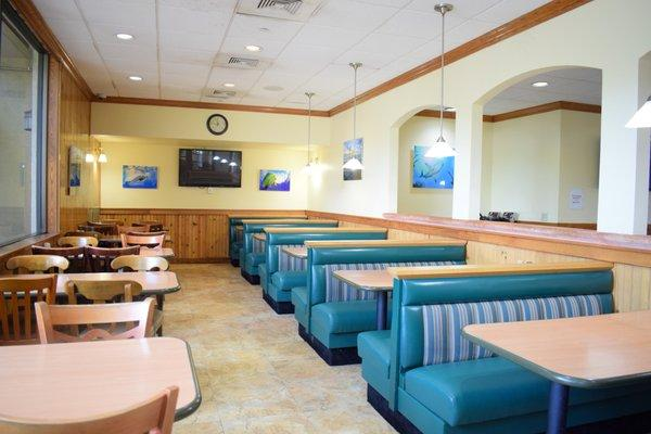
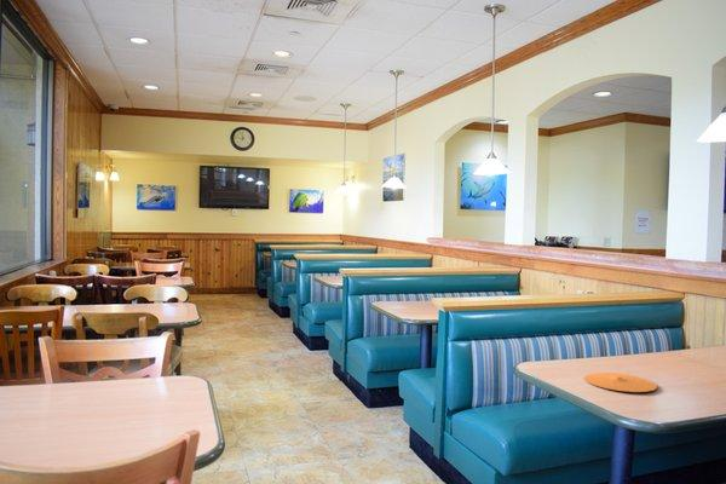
+ plate [582,371,658,393]
